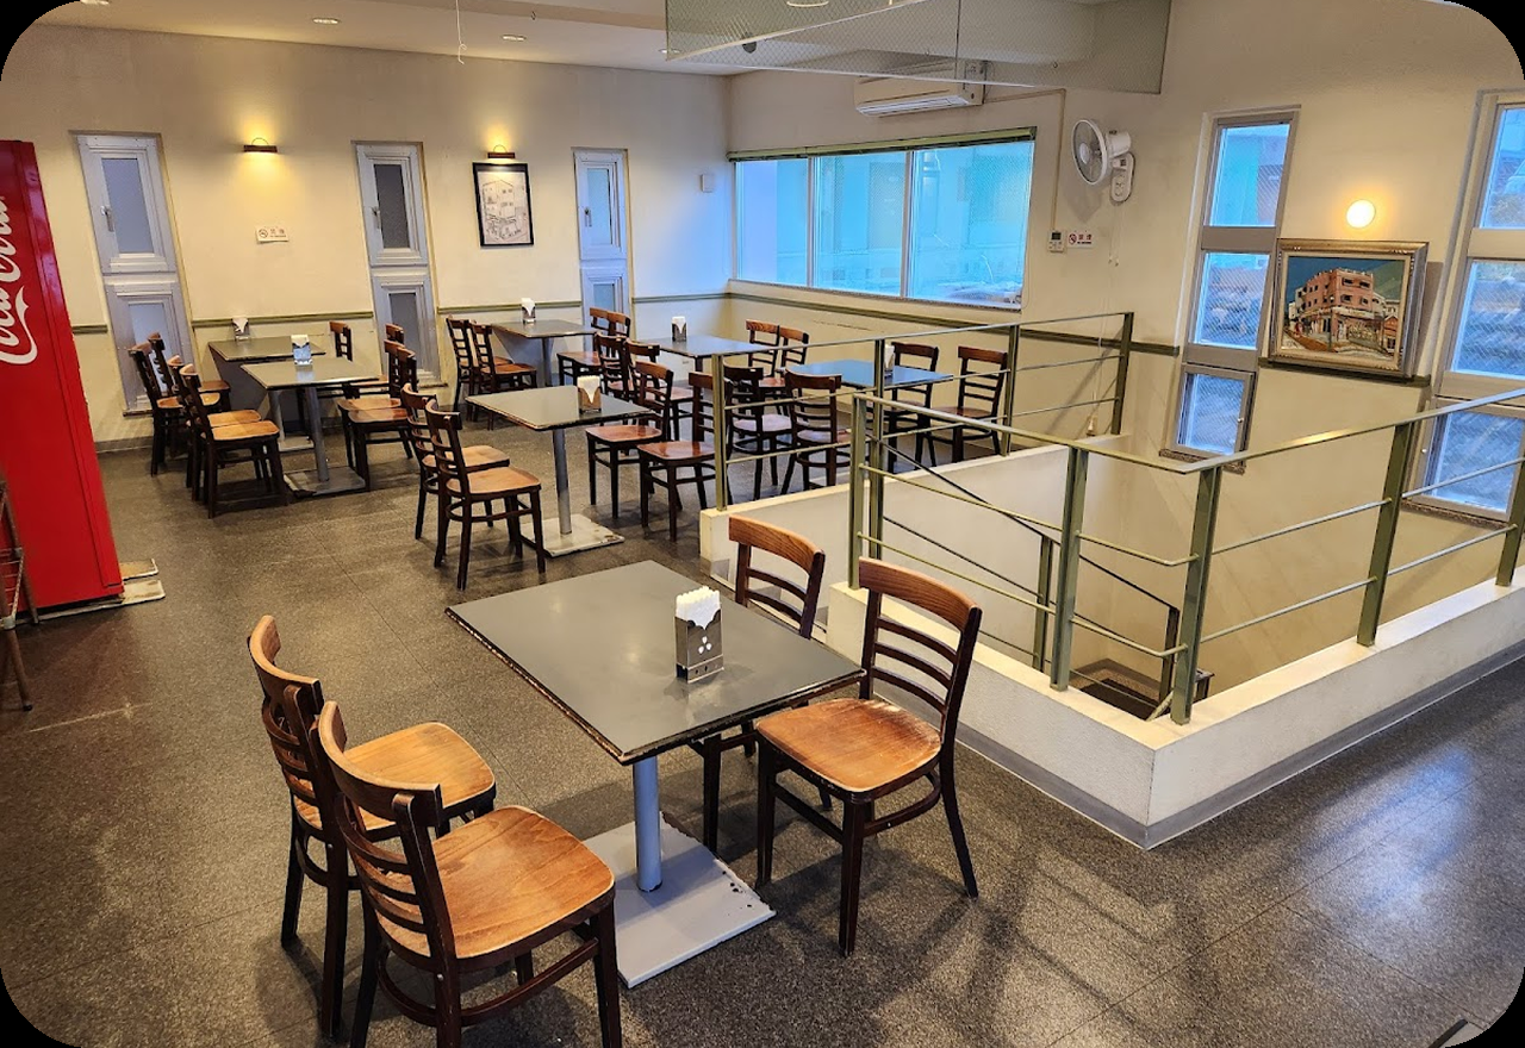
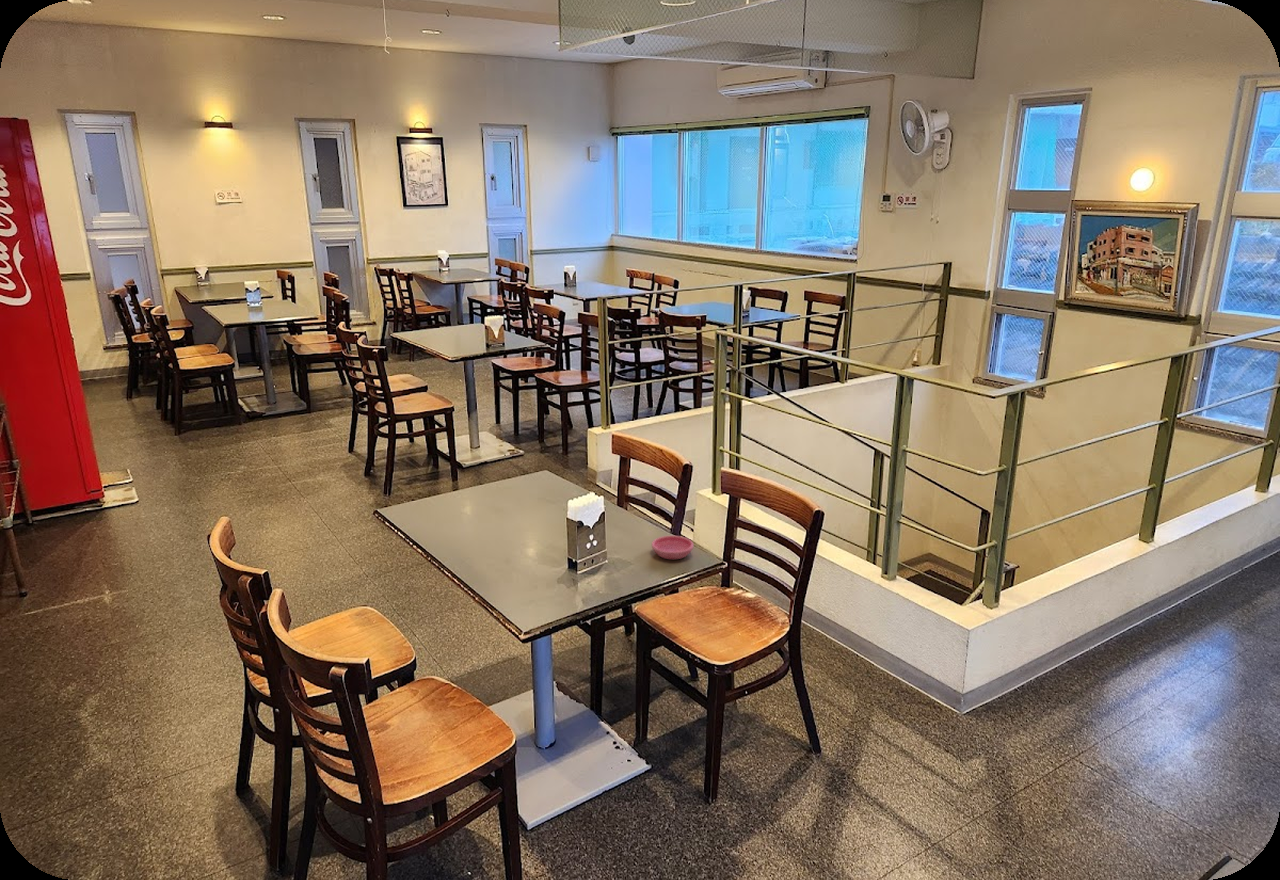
+ saucer [651,535,695,560]
